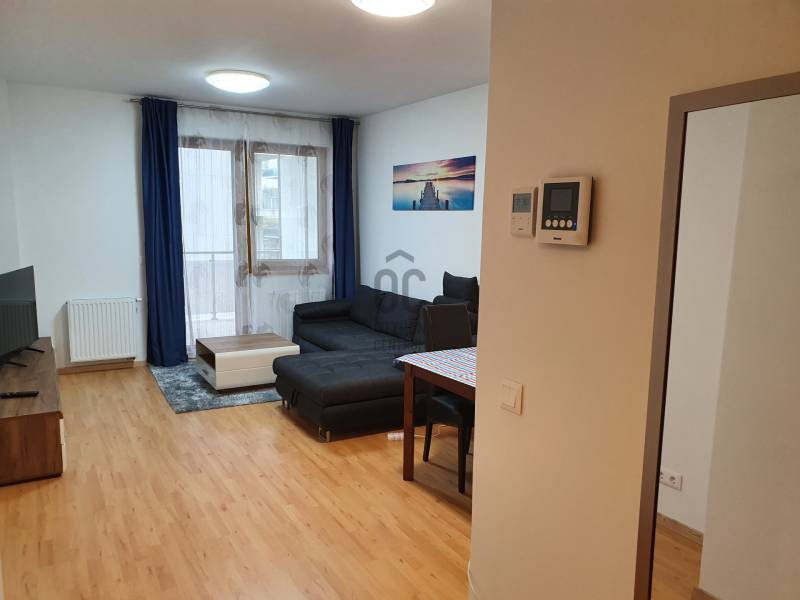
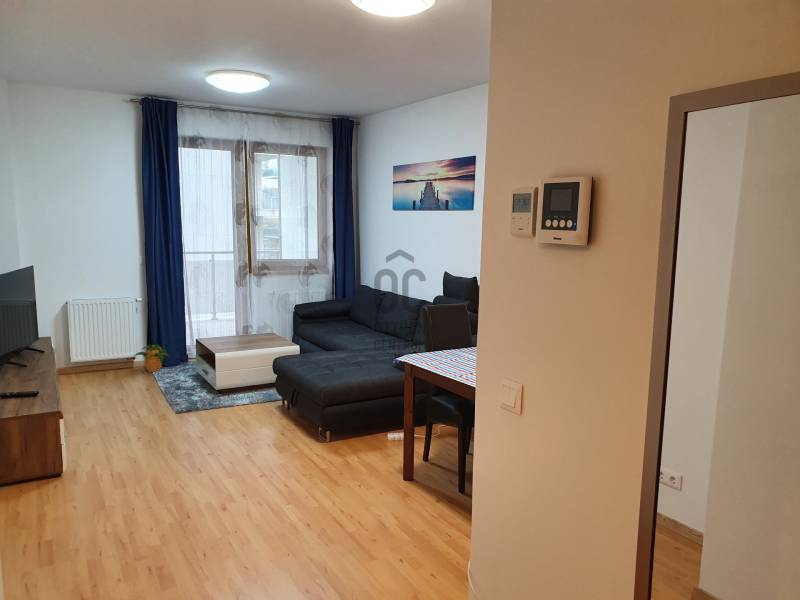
+ potted plant [131,344,169,373]
